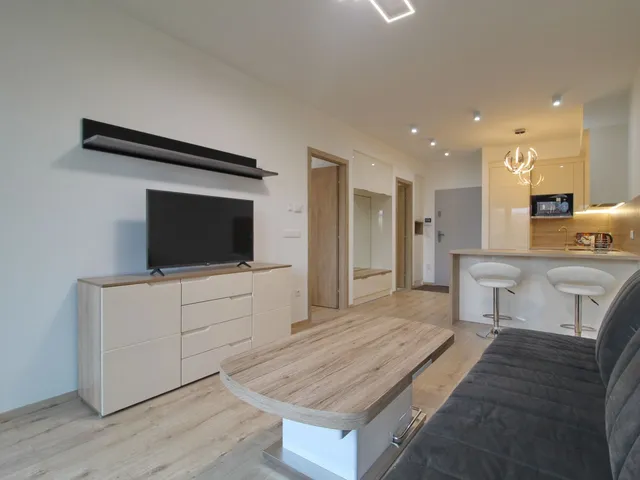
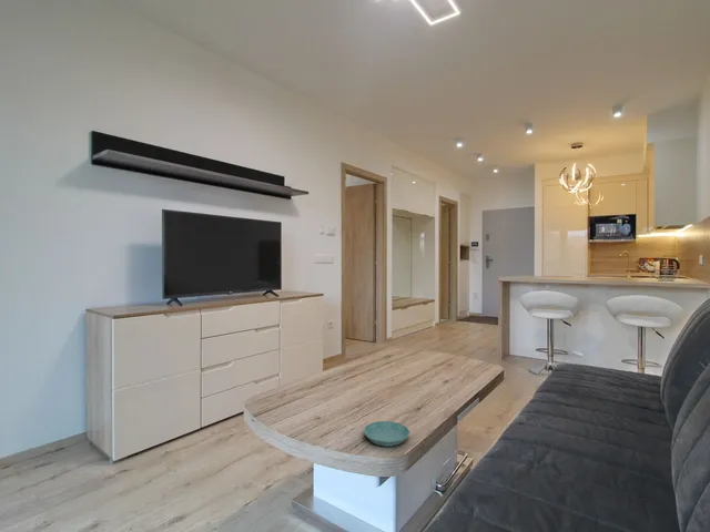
+ saucer [363,420,410,448]
